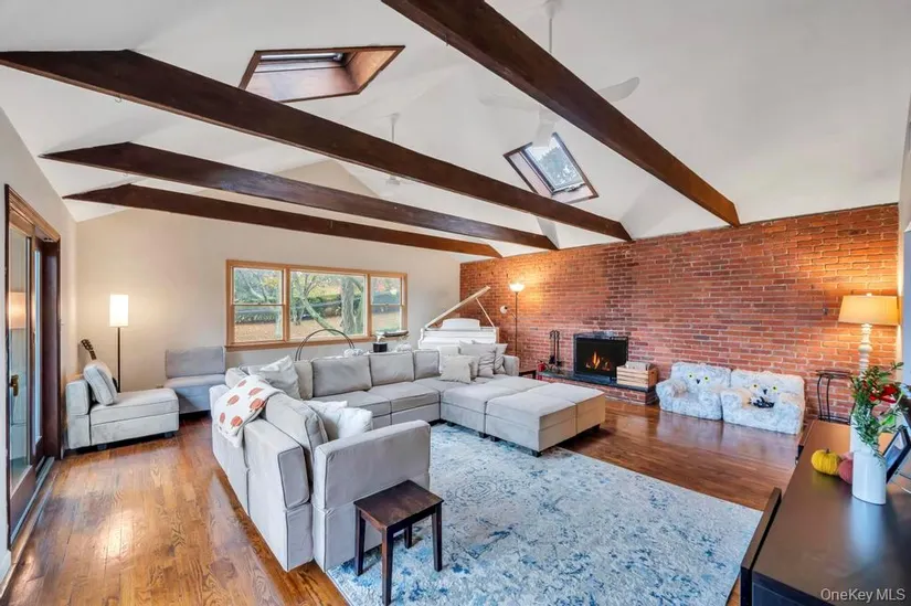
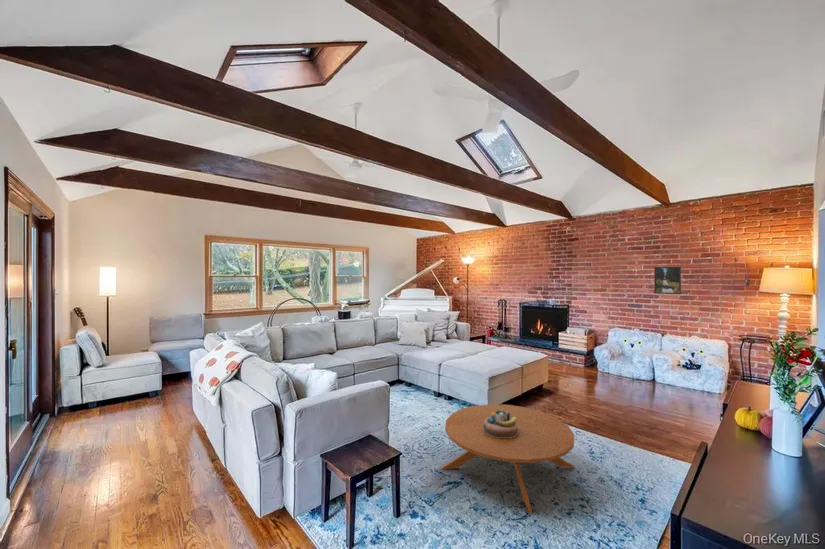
+ coffee table [439,403,575,515]
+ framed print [653,266,682,295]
+ decorative bowl [483,409,519,438]
